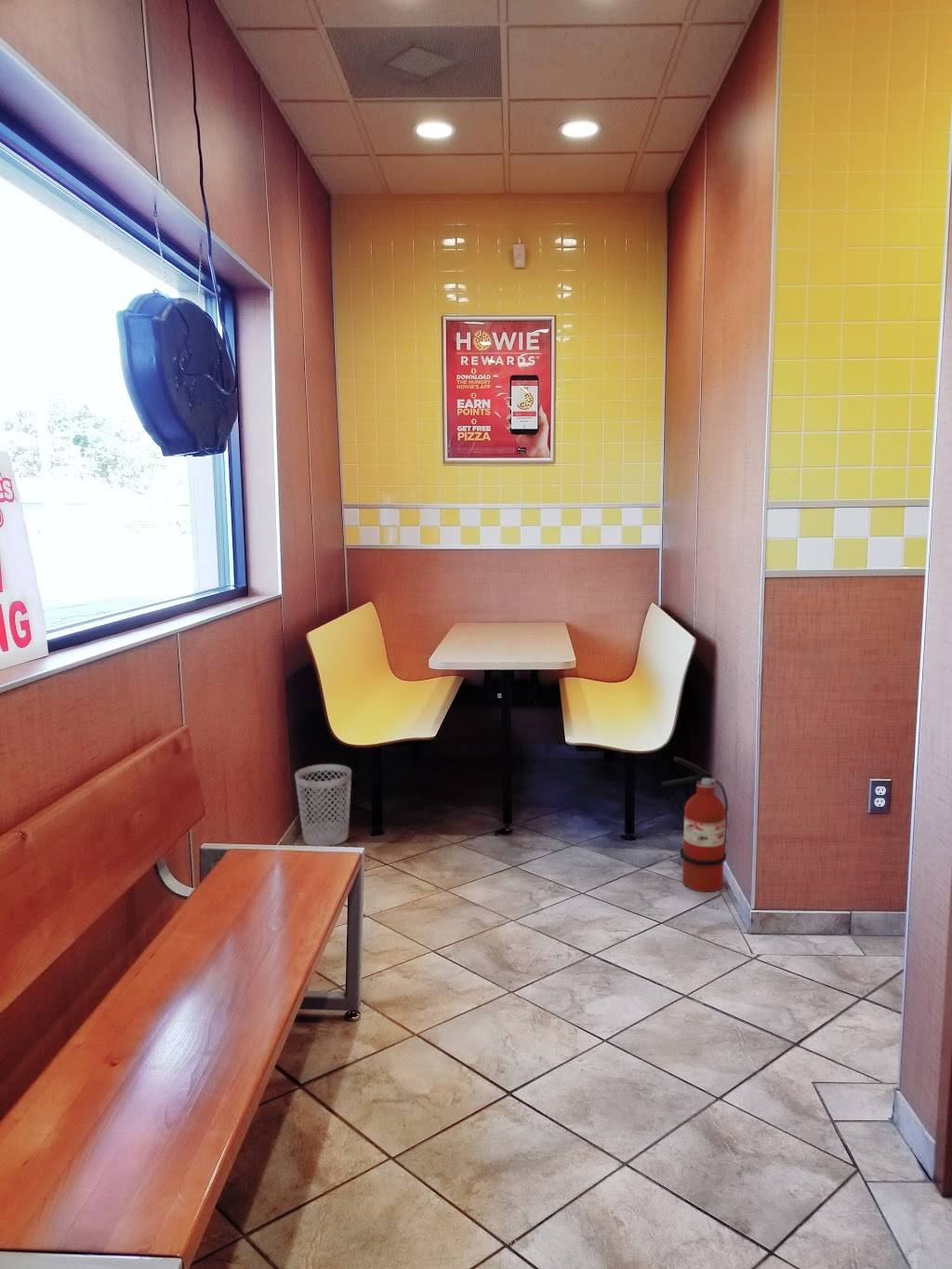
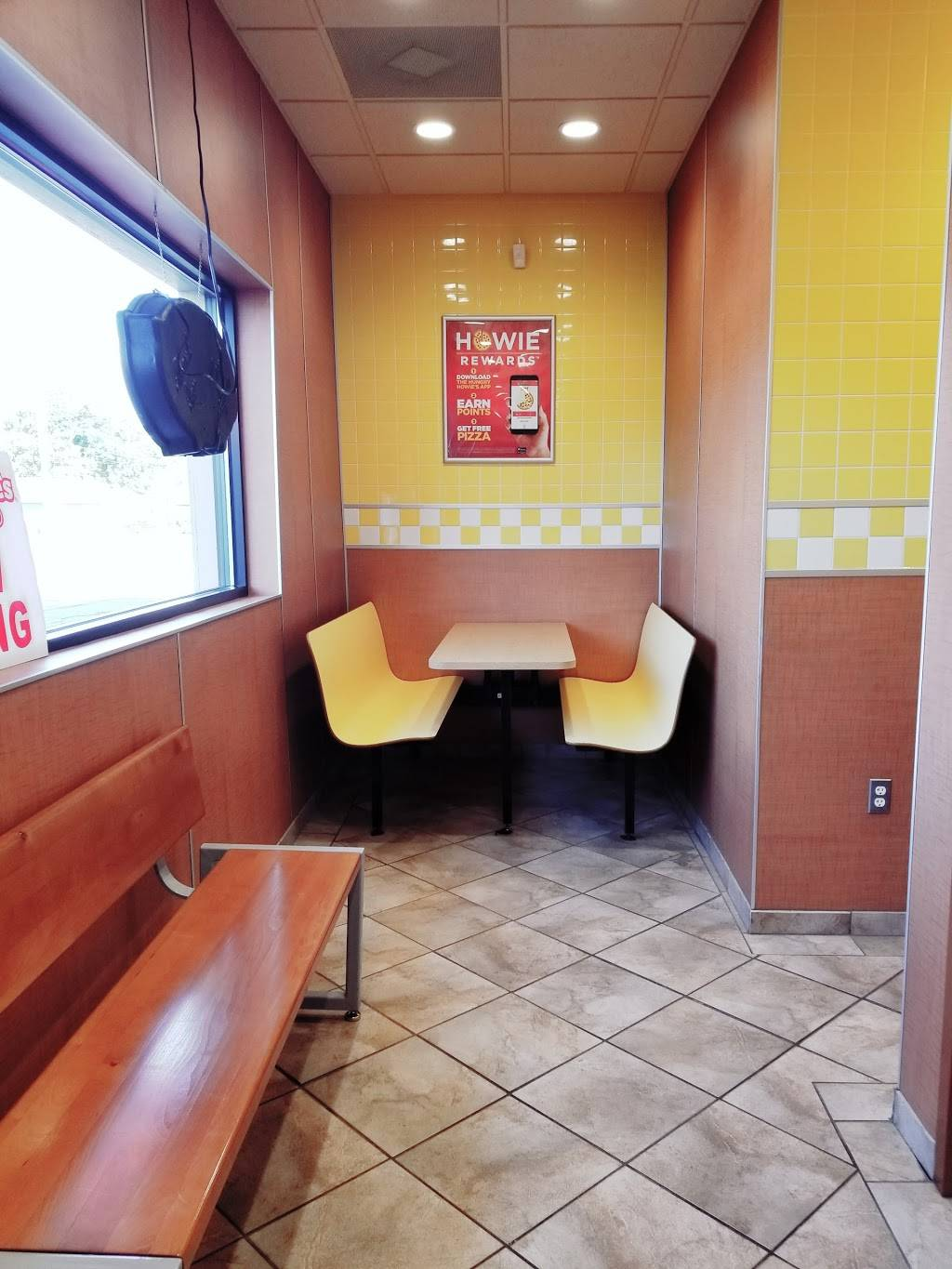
- fire extinguisher [661,756,729,892]
- wastebasket [294,763,352,846]
